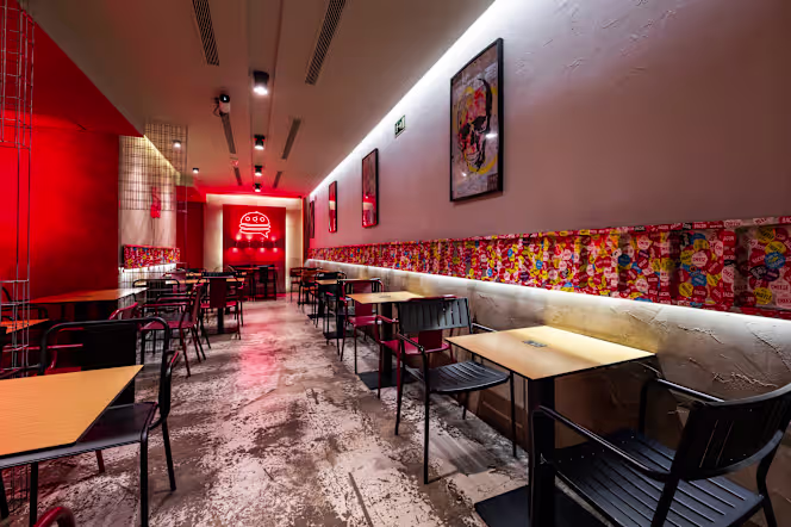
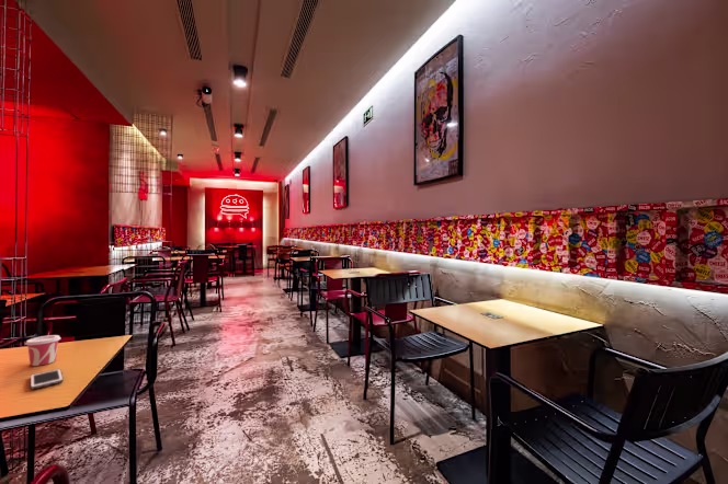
+ cup [24,334,61,367]
+ cell phone [30,368,65,390]
